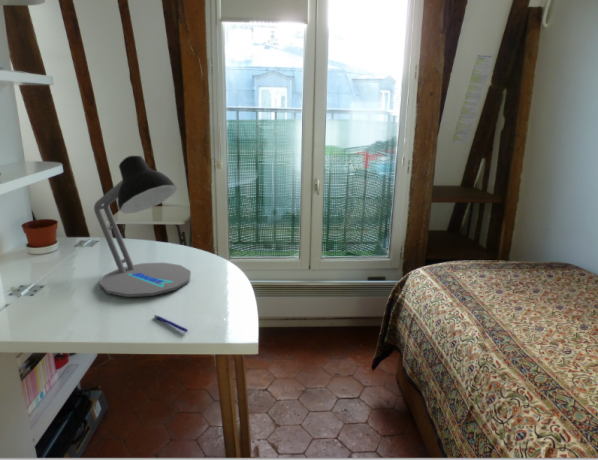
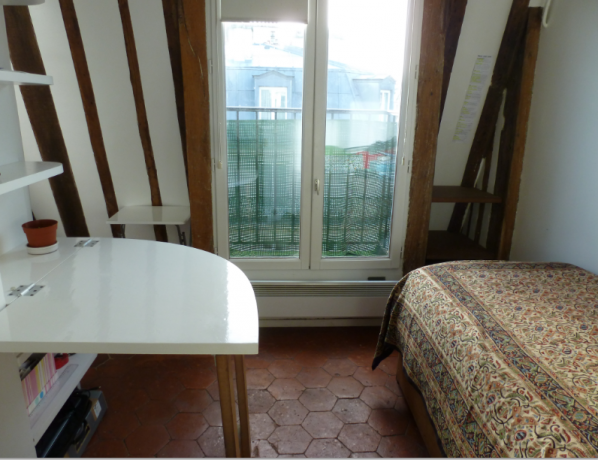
- pen [153,314,189,333]
- desk lamp [93,155,192,298]
